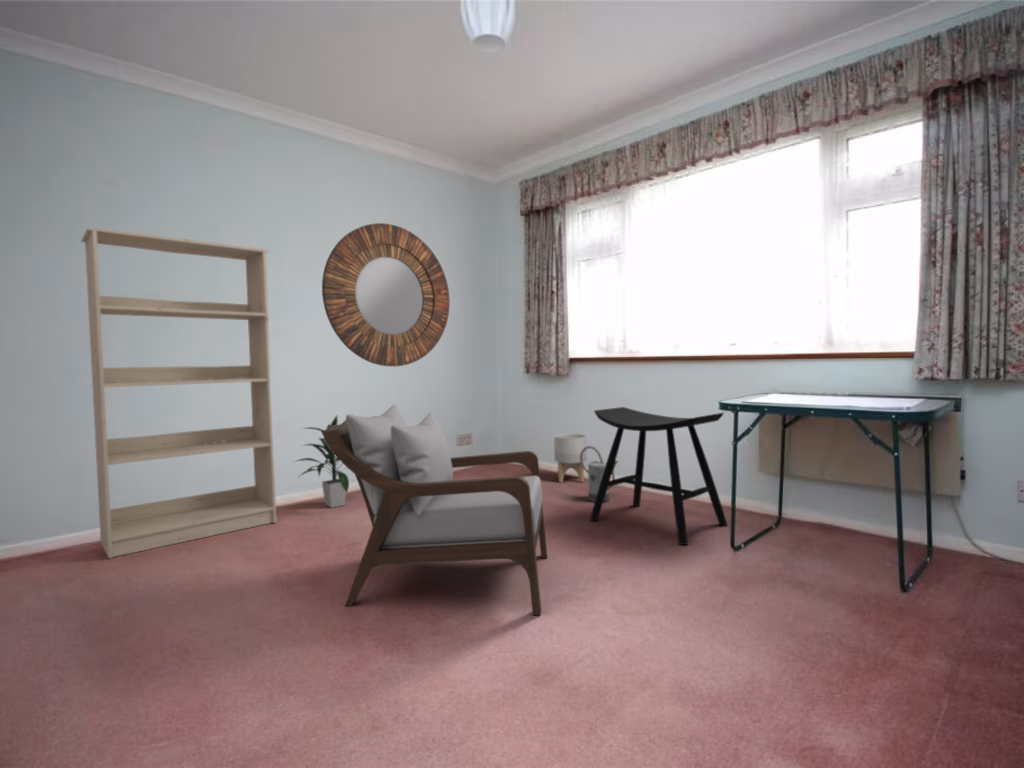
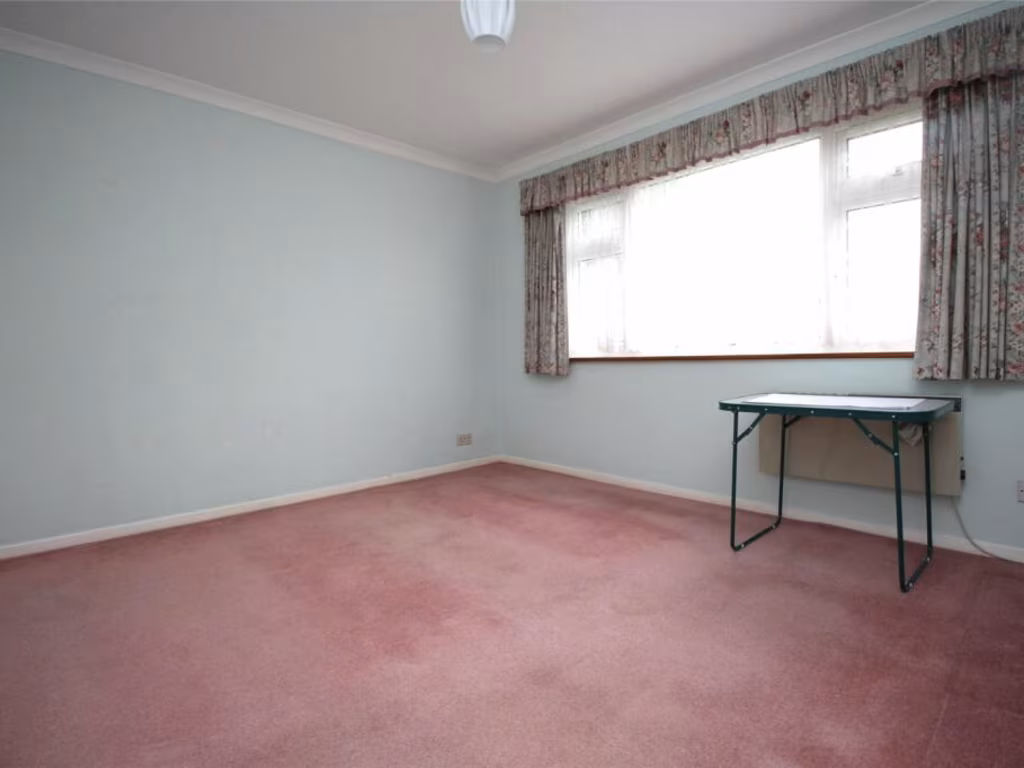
- armchair [320,403,548,616]
- indoor plant [289,413,354,509]
- stool [589,406,729,546]
- home mirror [321,222,451,367]
- watering can [580,445,619,503]
- bookcase [80,226,278,559]
- planter [553,433,588,484]
